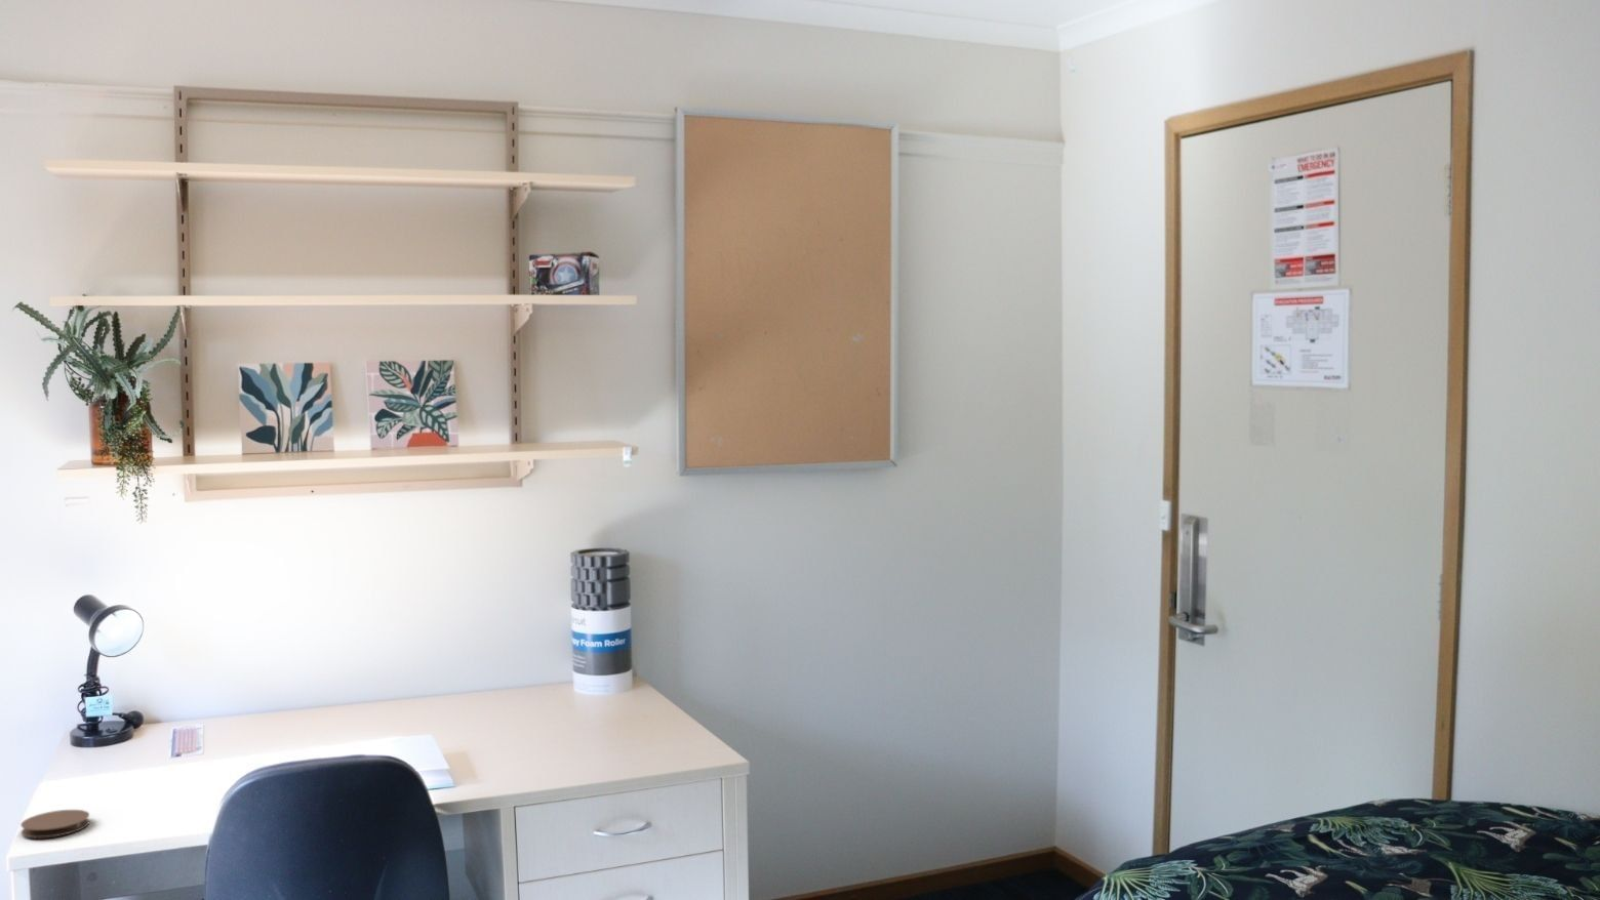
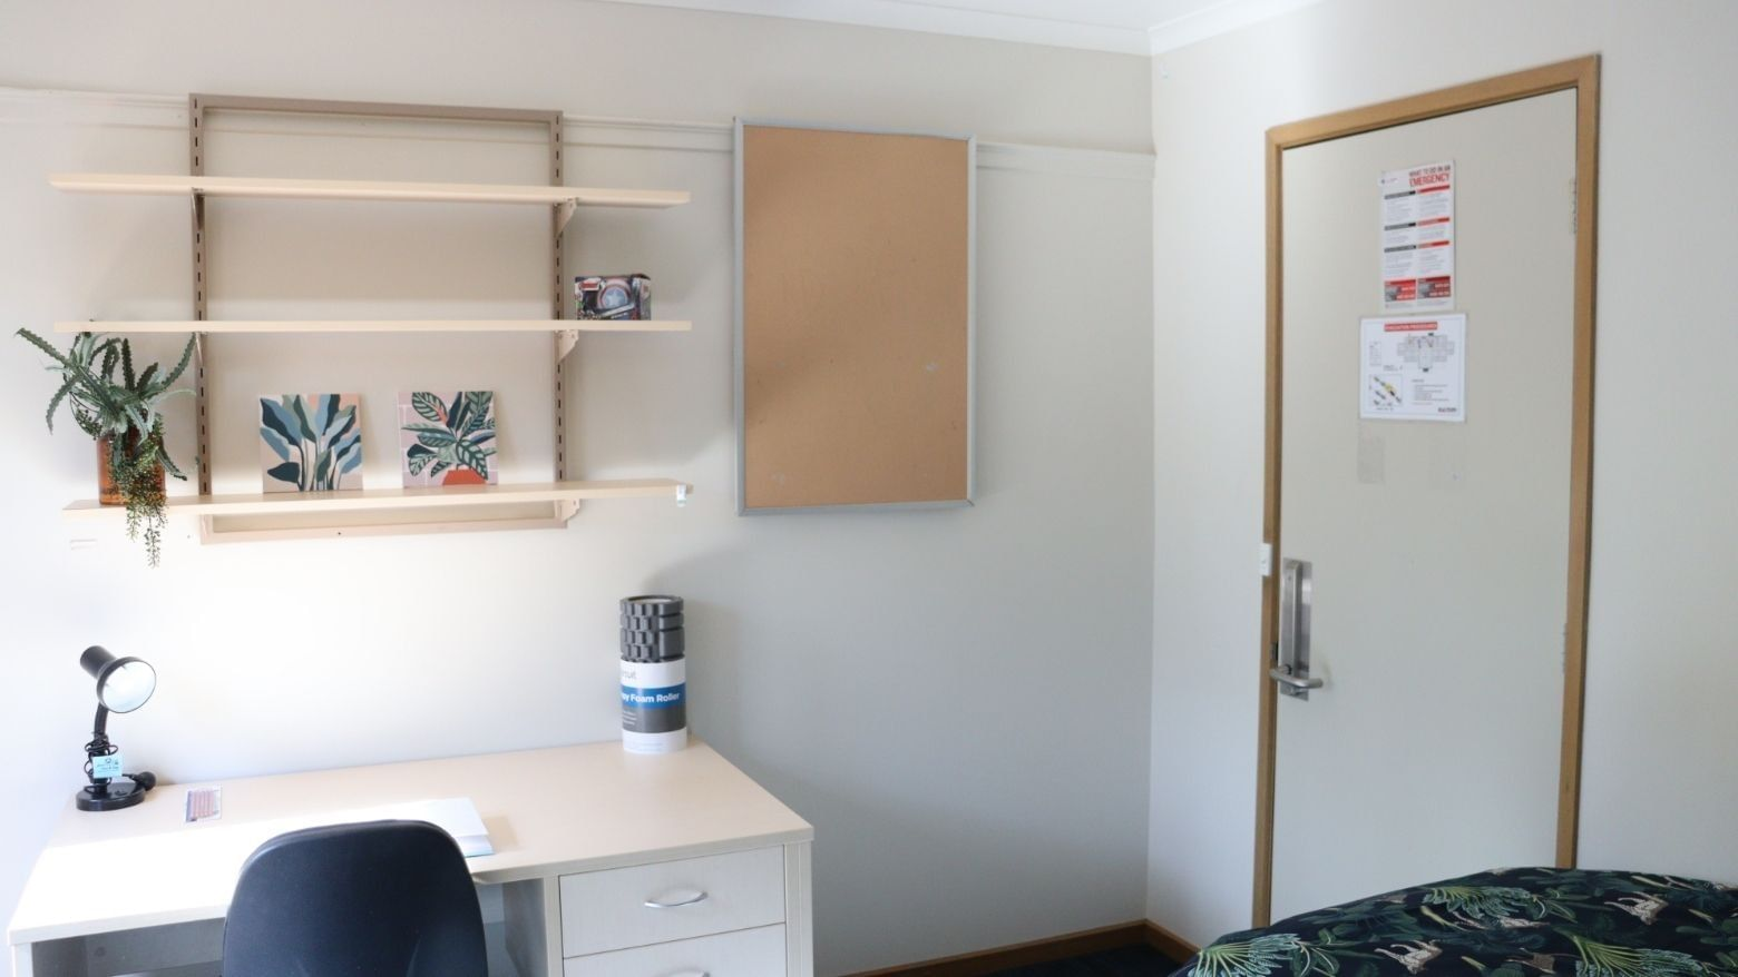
- coaster [20,809,90,840]
